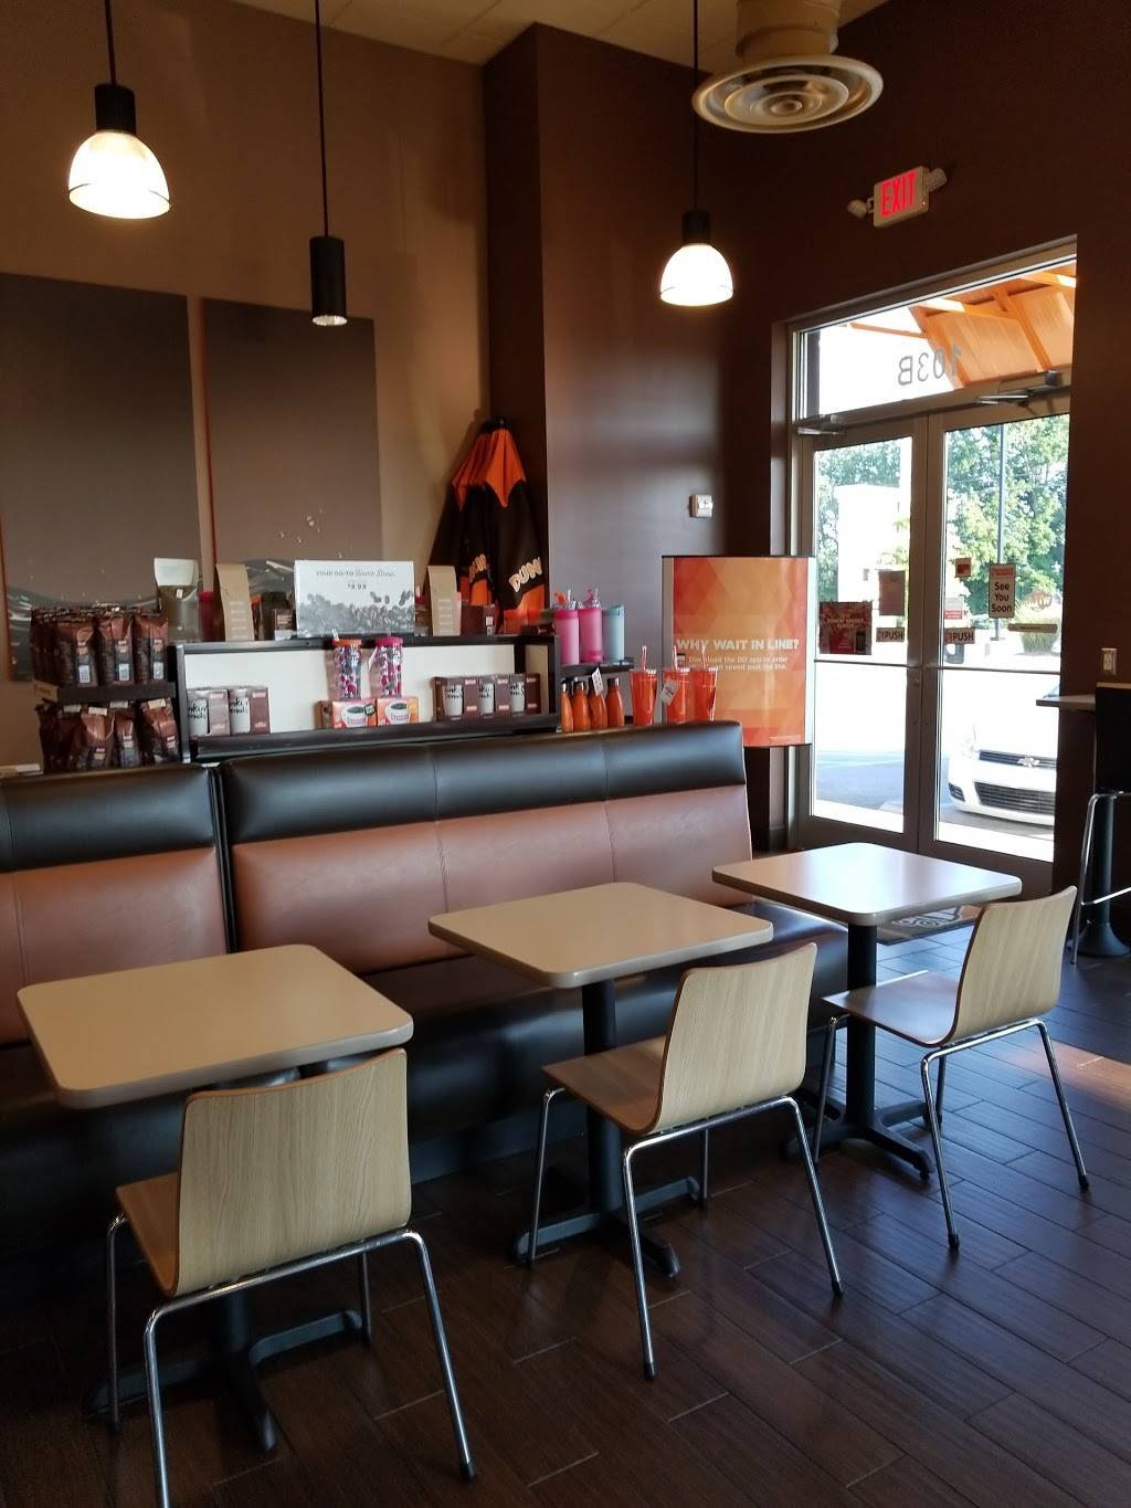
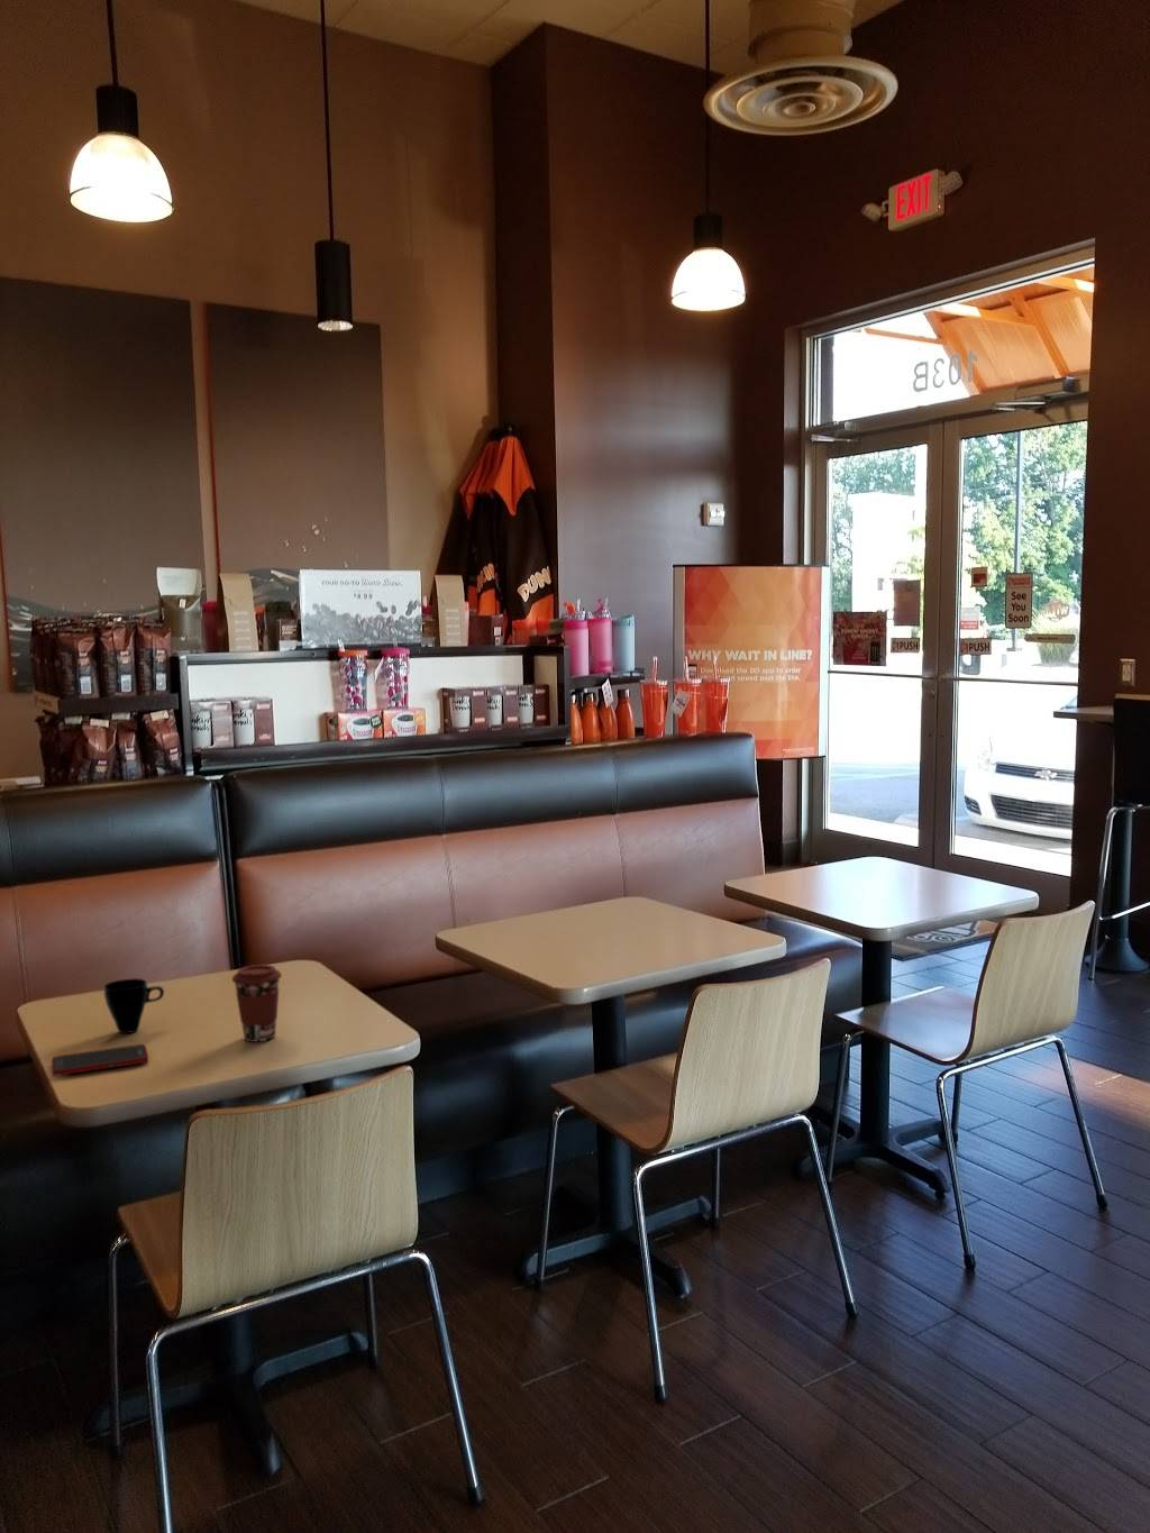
+ cell phone [51,1044,150,1078]
+ coffee cup [232,964,283,1044]
+ cup [103,977,165,1034]
